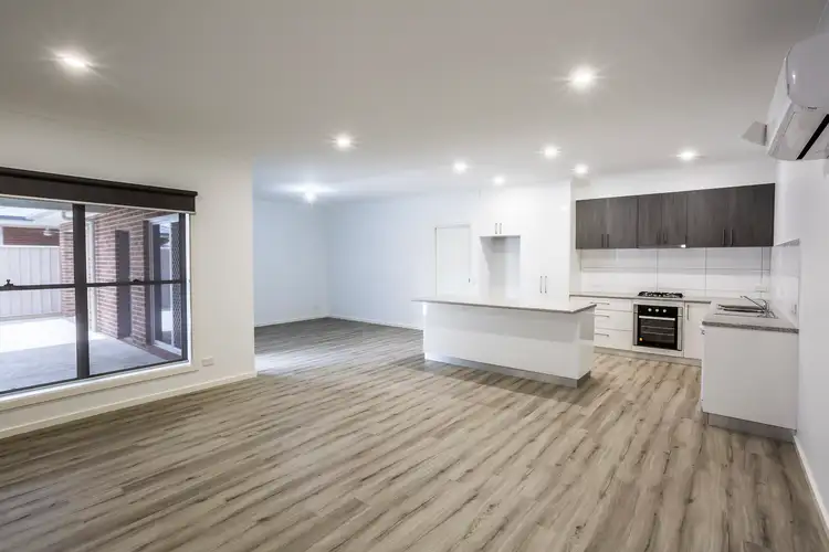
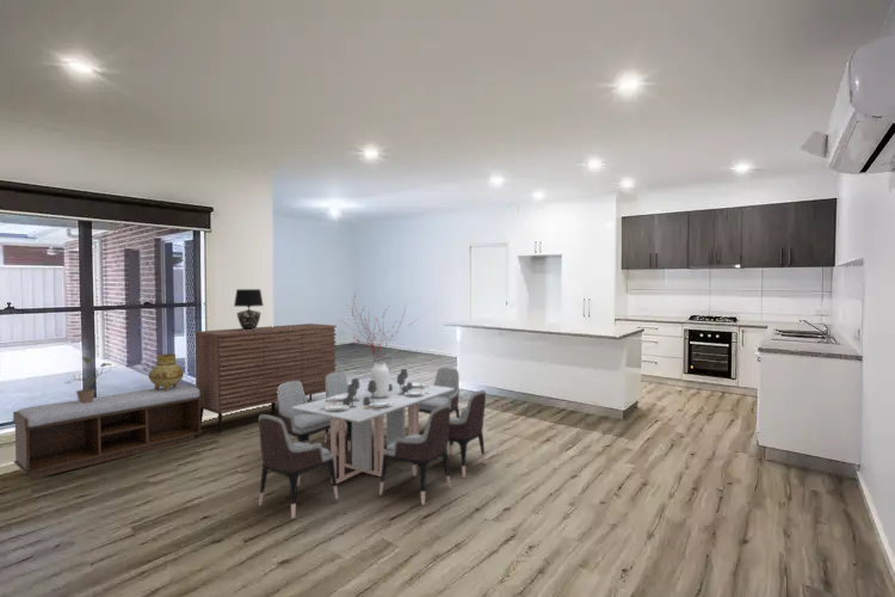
+ table lamp [233,288,265,331]
+ bench [12,383,203,480]
+ ceramic vessel [148,352,185,390]
+ potted plant [63,355,113,404]
+ dining table [258,291,487,519]
+ sideboard [195,322,338,435]
